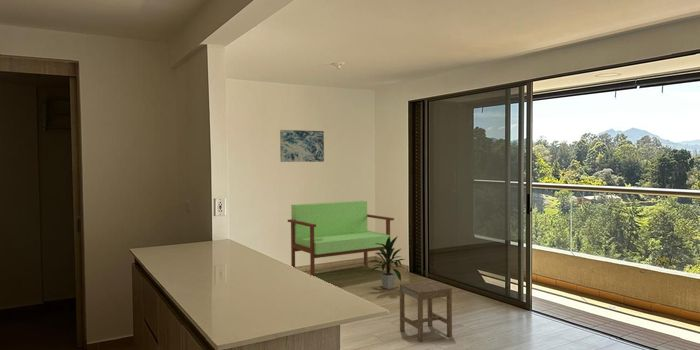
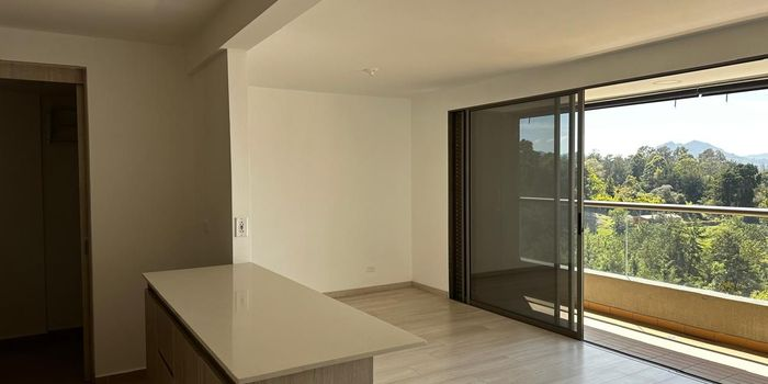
- bench [287,200,395,277]
- stool [399,279,453,343]
- indoor plant [368,235,407,290]
- wall art [279,129,325,163]
